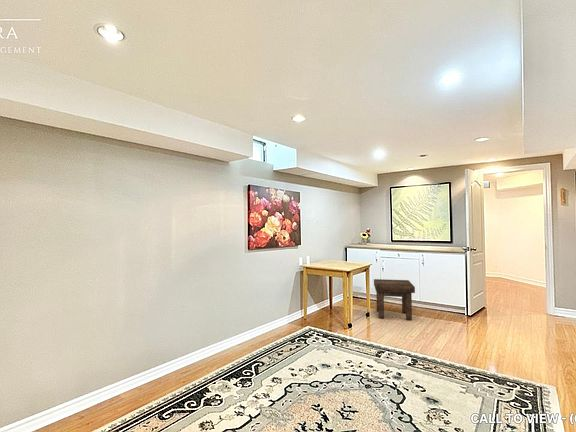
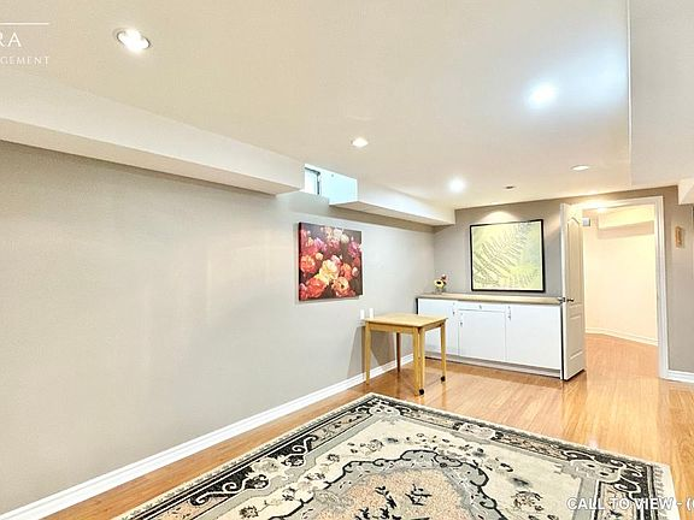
- stool [373,278,416,322]
